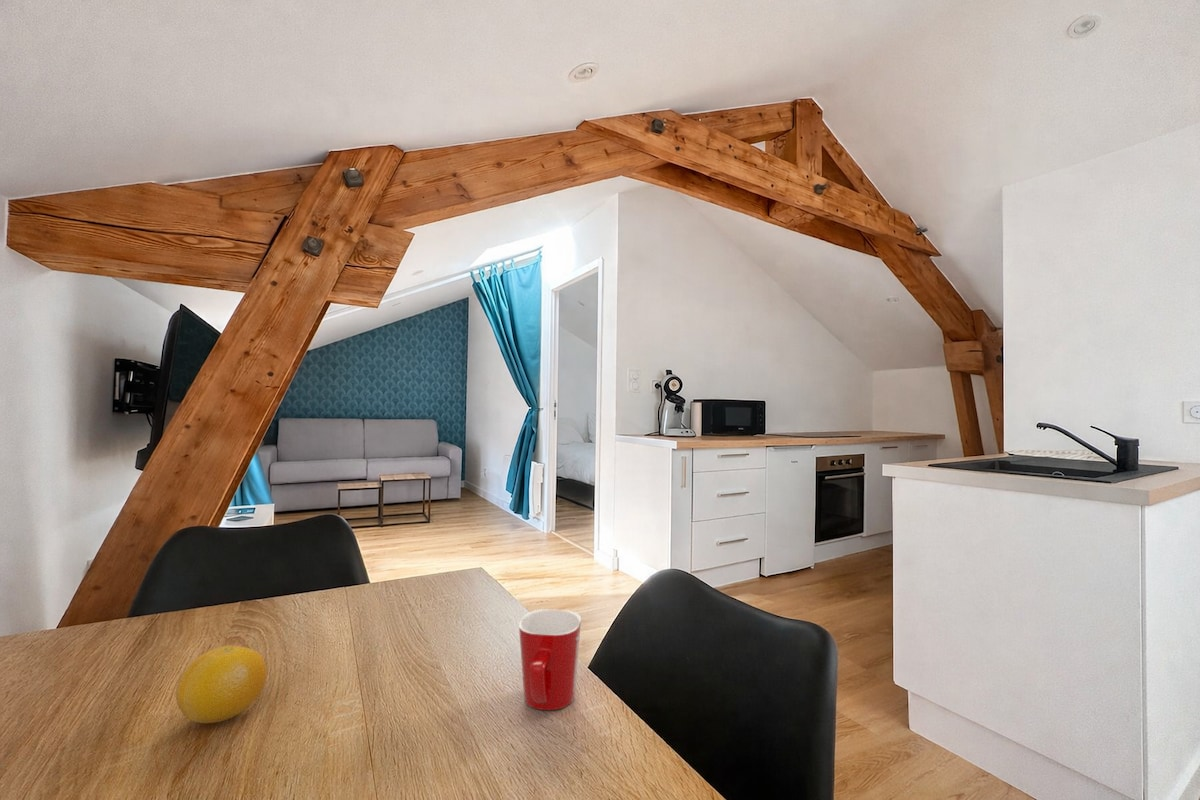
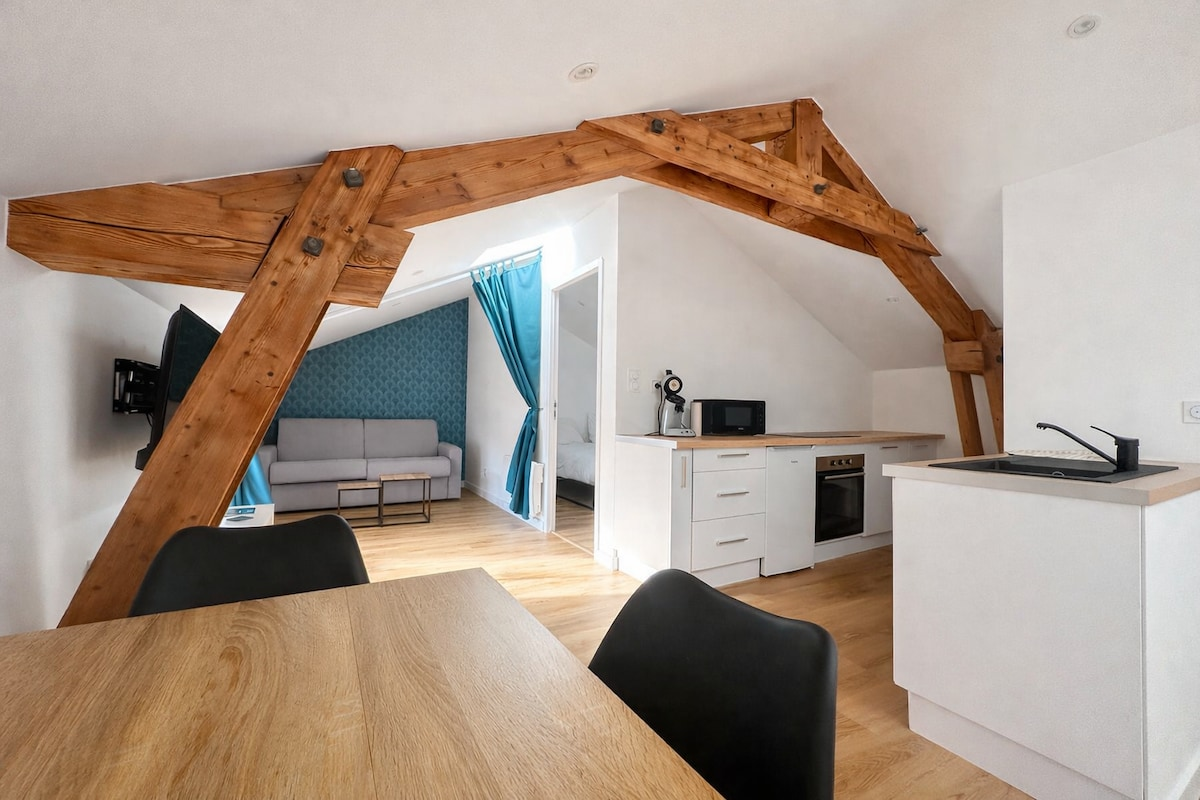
- mug [518,608,582,711]
- fruit [175,645,268,724]
